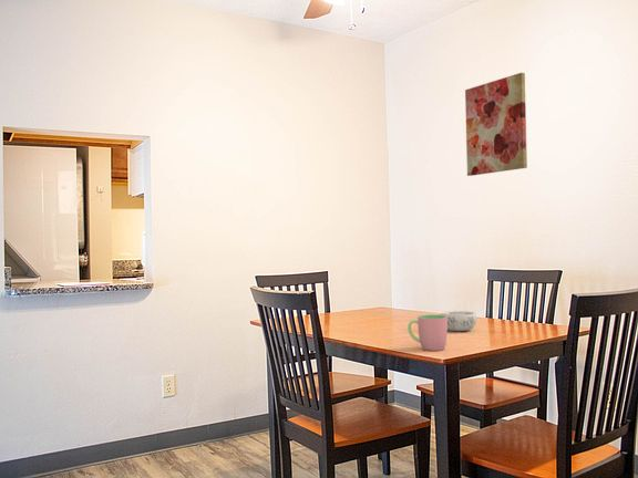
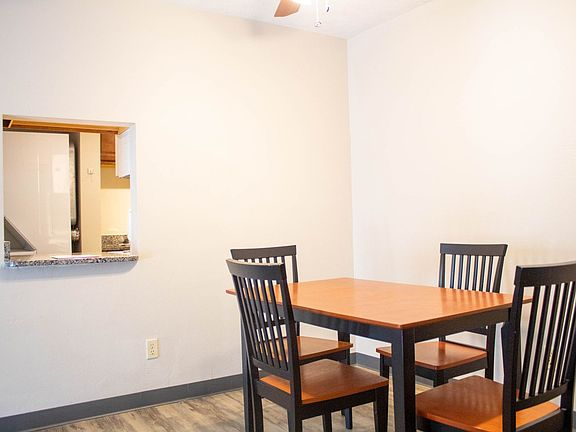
- cup [407,314,449,352]
- wall art [464,72,528,177]
- decorative bowl [438,310,477,332]
